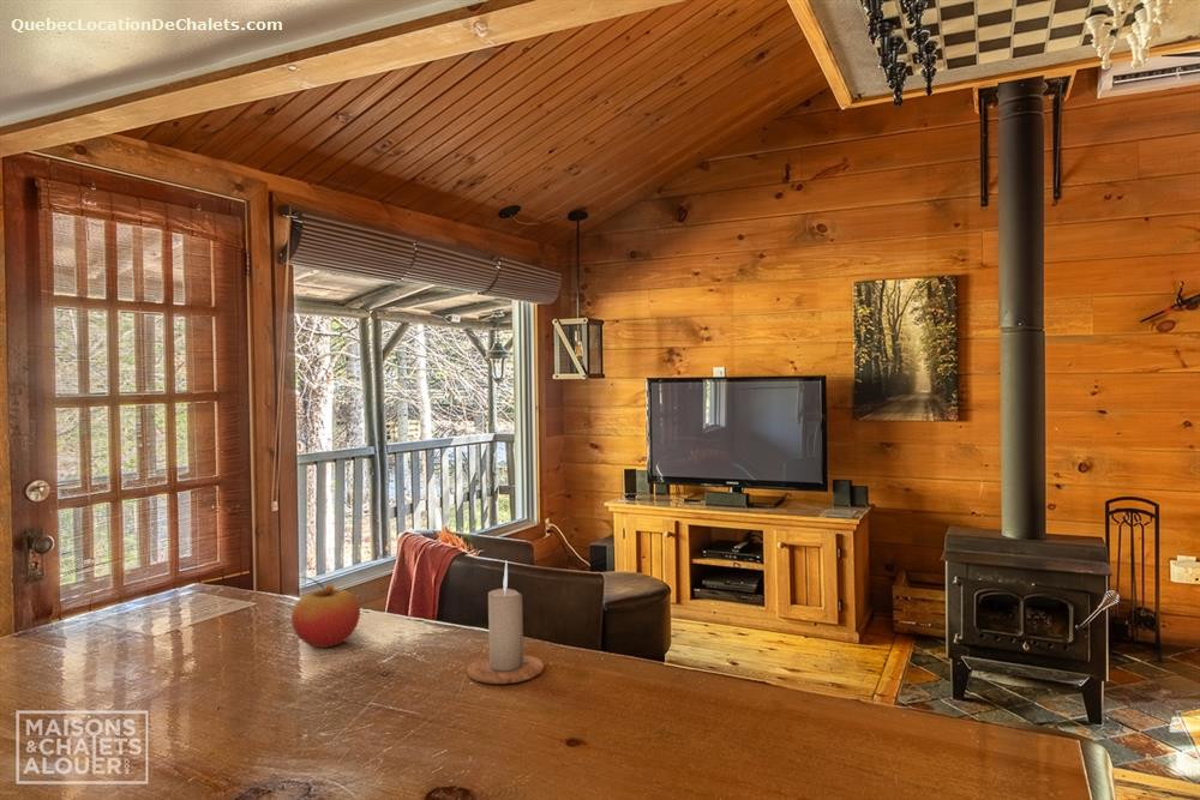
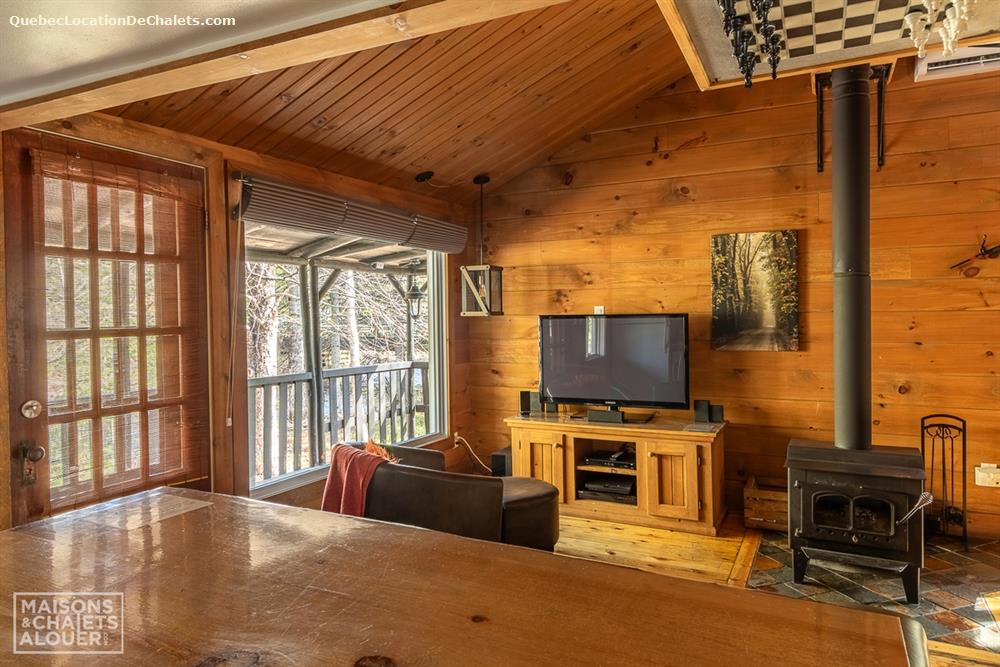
- candle [466,560,545,685]
- fruit [290,576,361,649]
